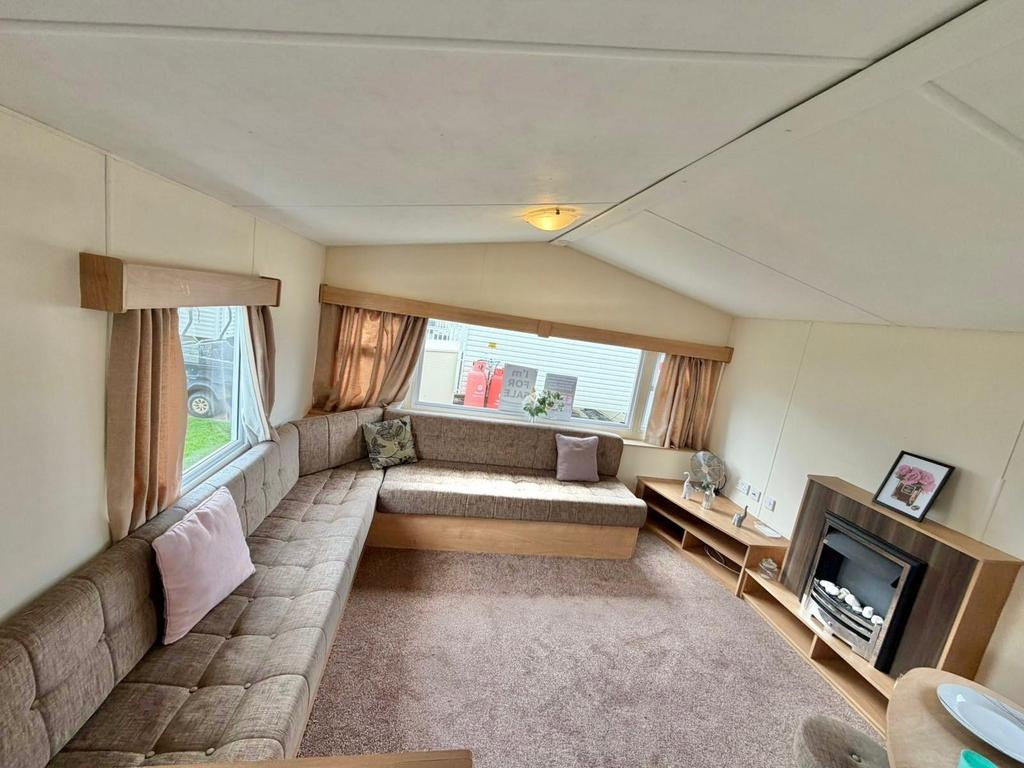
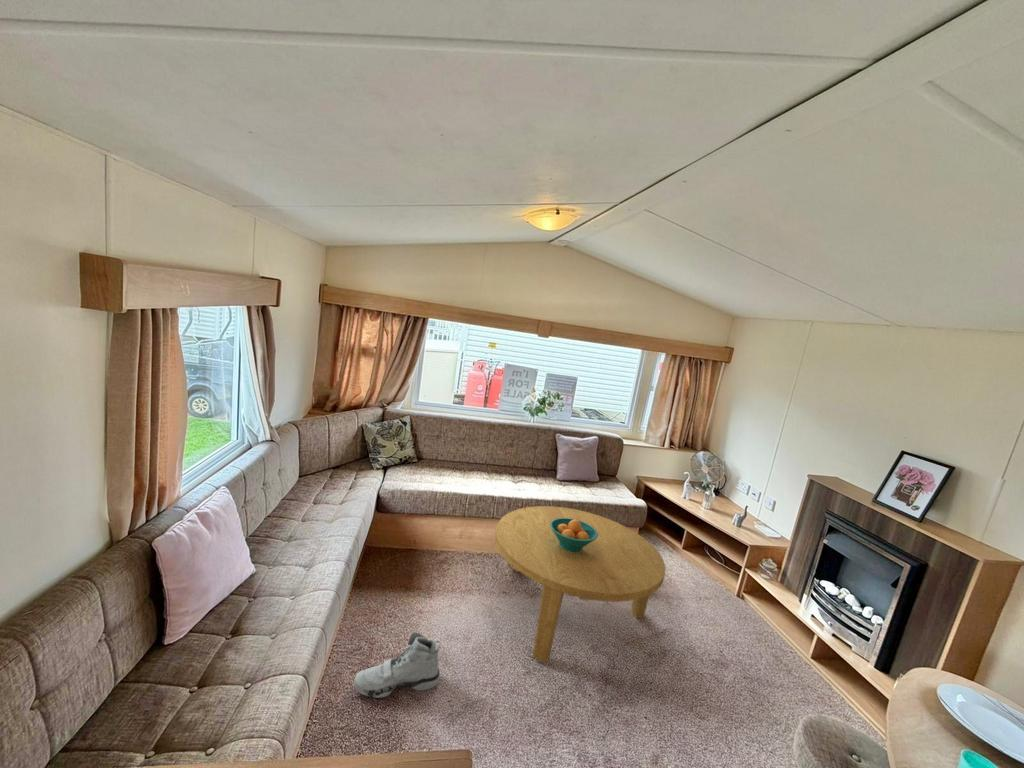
+ coffee table [494,505,667,664]
+ fruit bowl [550,518,598,552]
+ sneaker [353,631,441,699]
